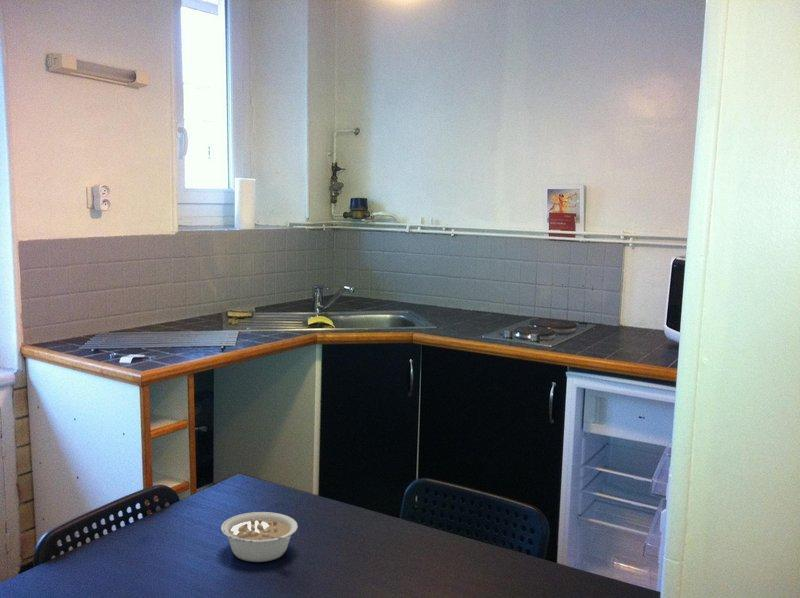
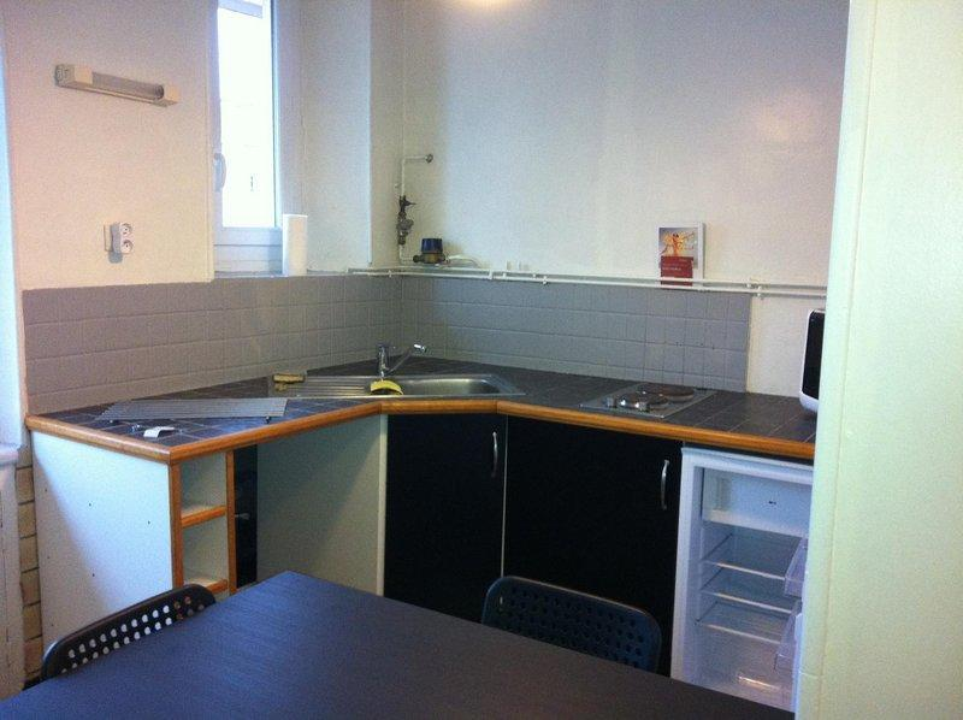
- legume [220,511,299,563]
